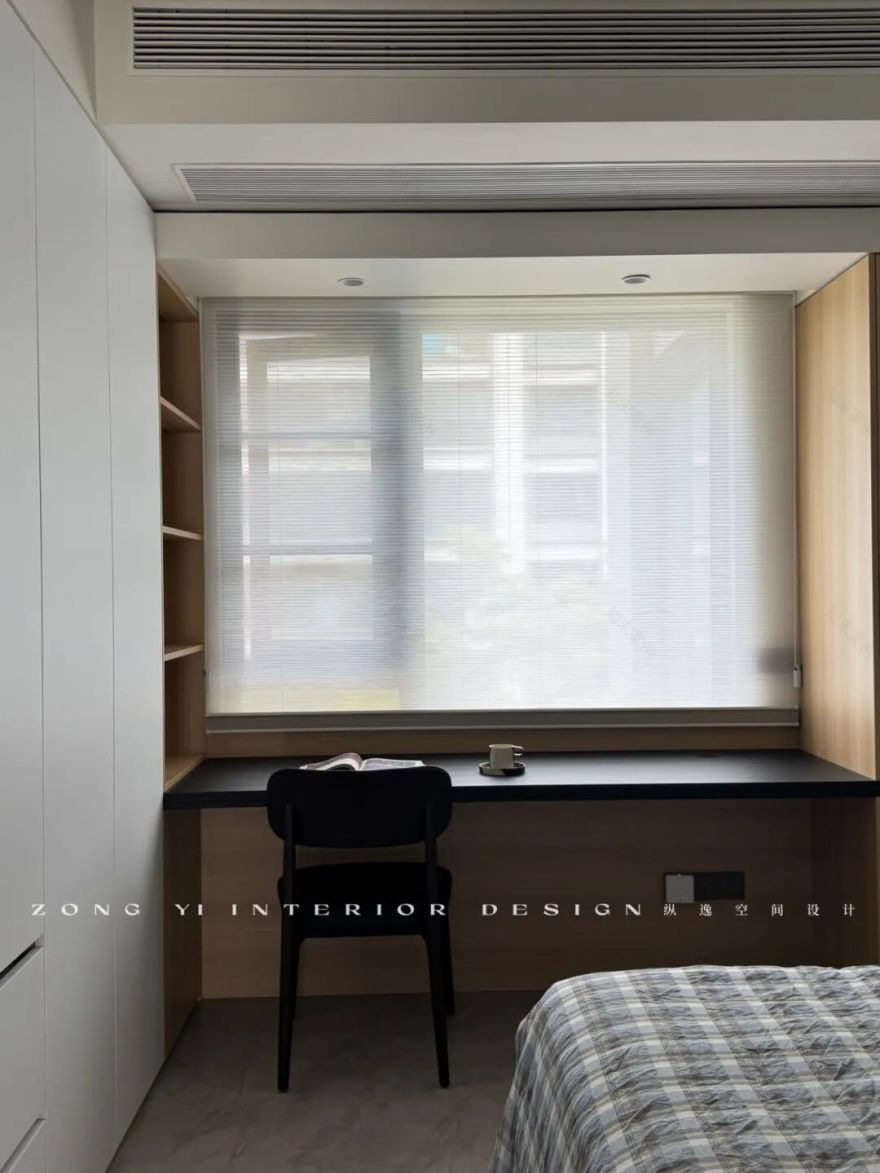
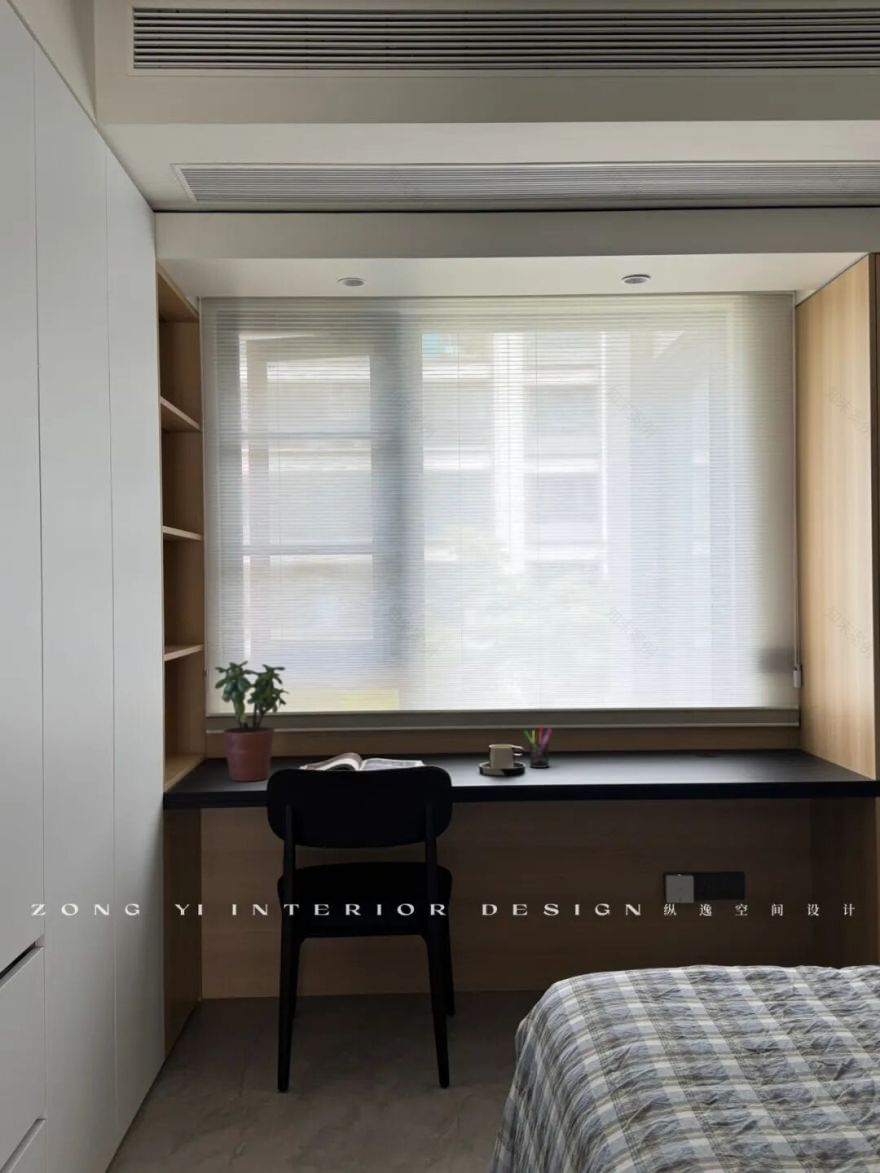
+ pen holder [524,723,553,769]
+ potted plant [213,660,290,782]
